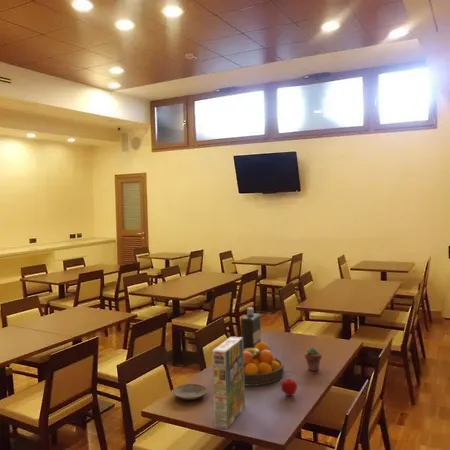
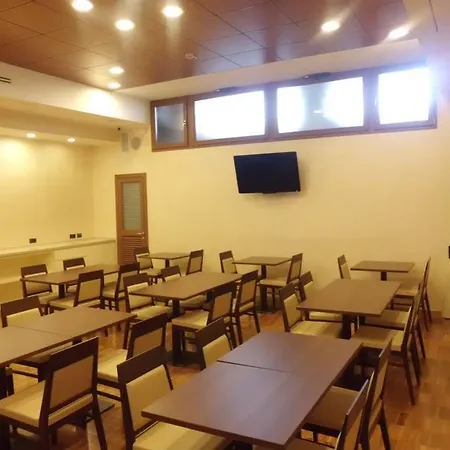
- potted succulent [304,346,323,372]
- bottle [240,307,262,350]
- cereal box [211,336,246,430]
- fruit bowl [243,341,285,387]
- plate [172,383,208,401]
- apple [280,378,298,397]
